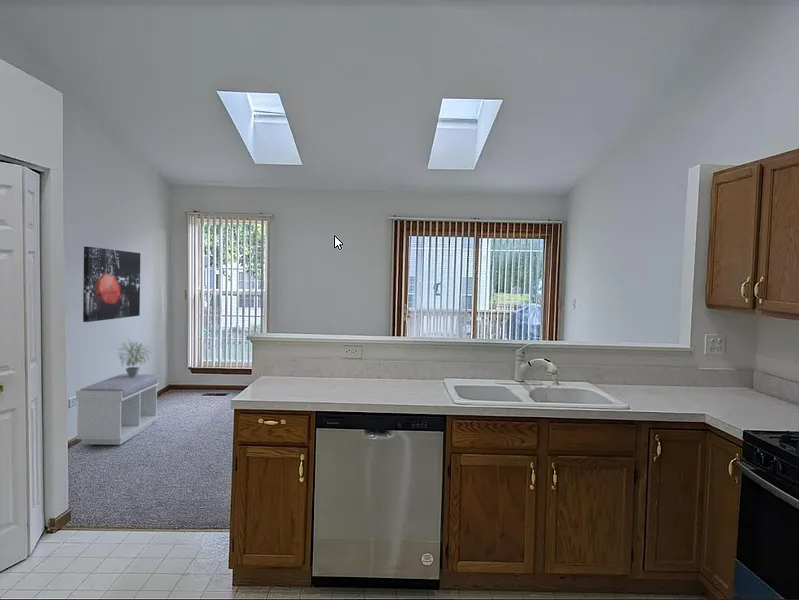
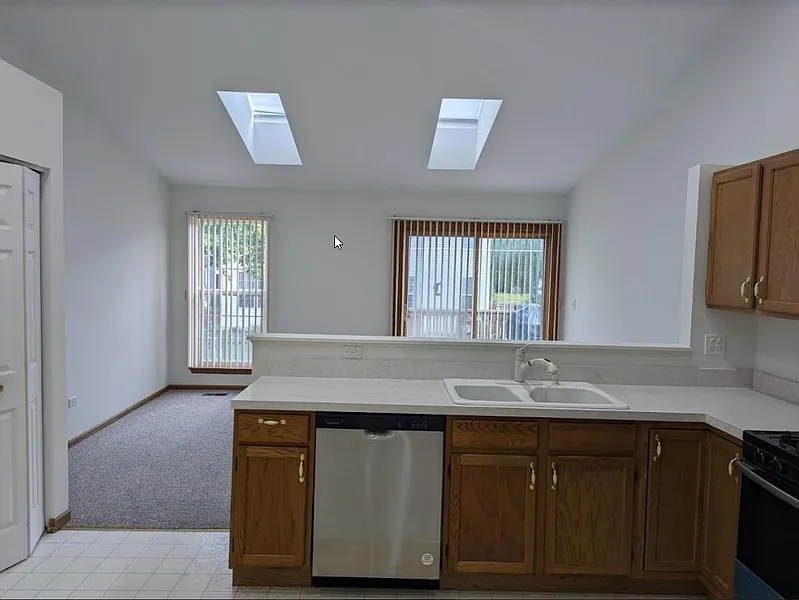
- bench [75,373,160,446]
- wall art [82,246,141,323]
- potted plant [116,337,153,377]
